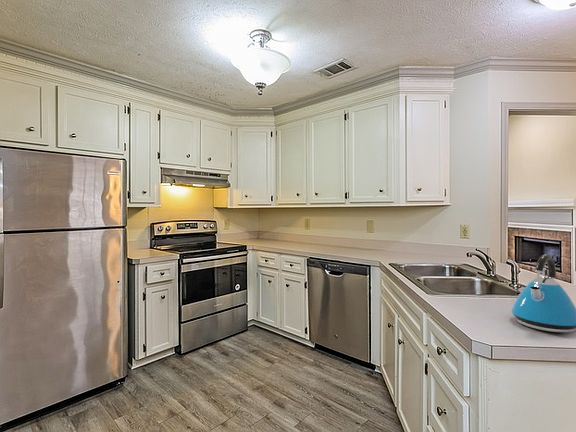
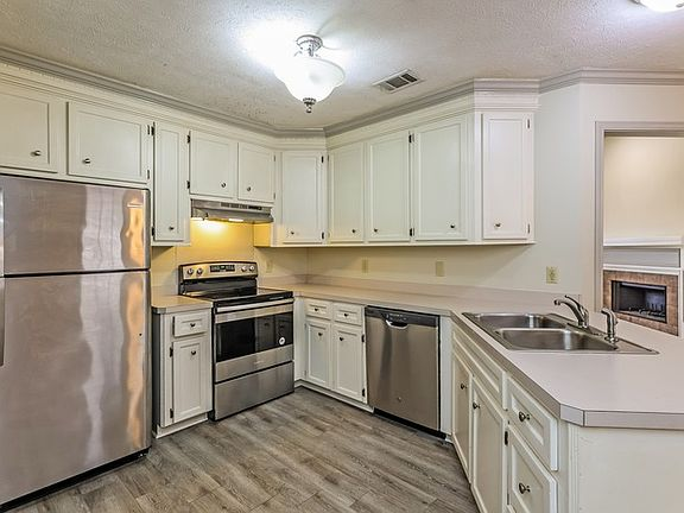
- kettle [510,254,576,334]
